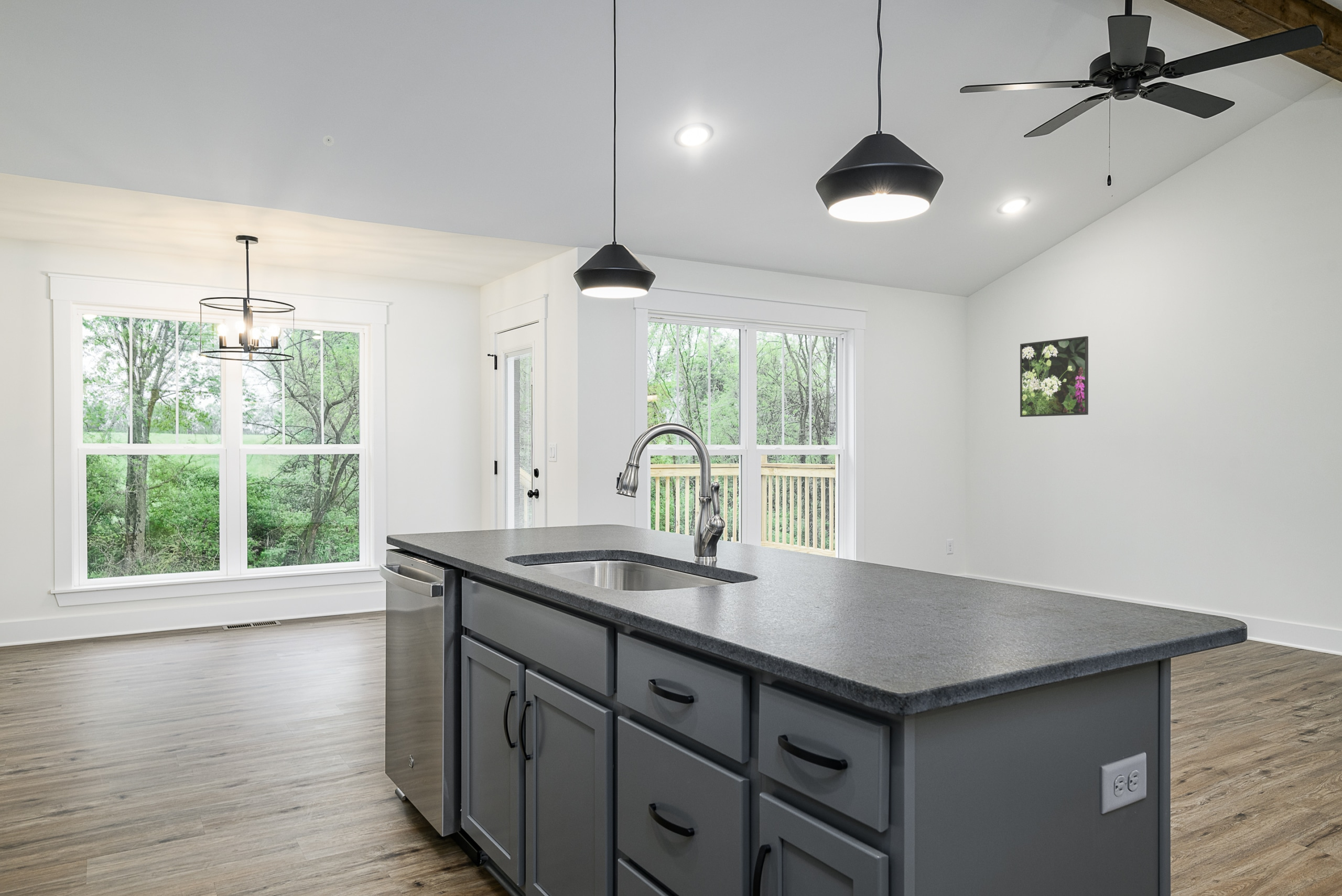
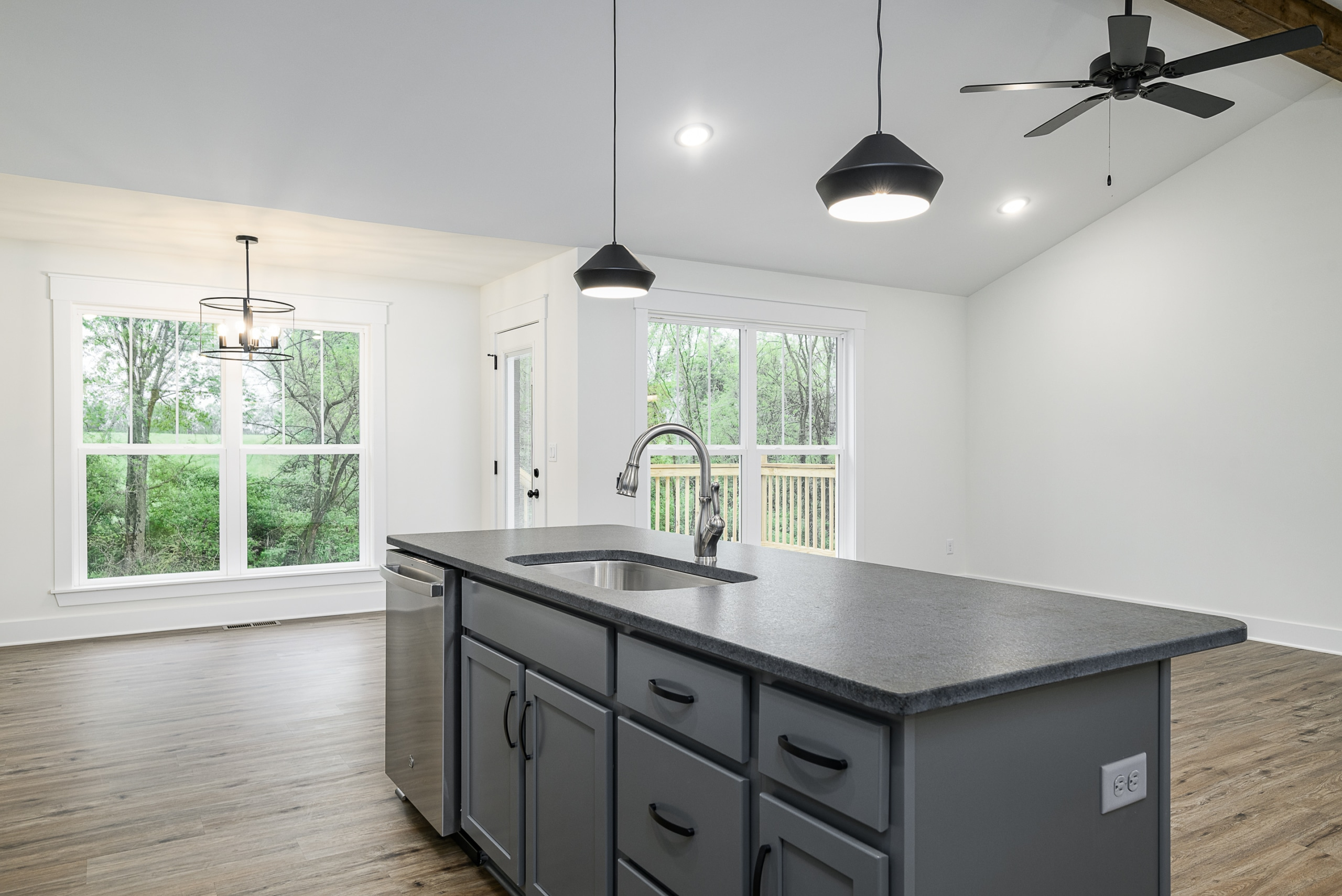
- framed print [1020,336,1089,417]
- smoke detector [322,135,335,147]
